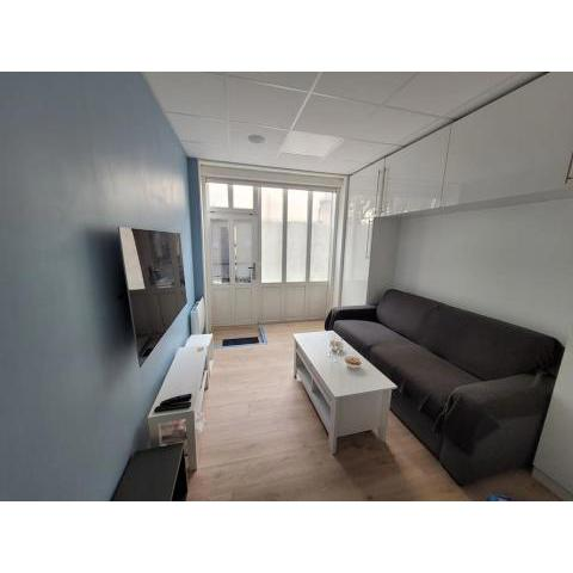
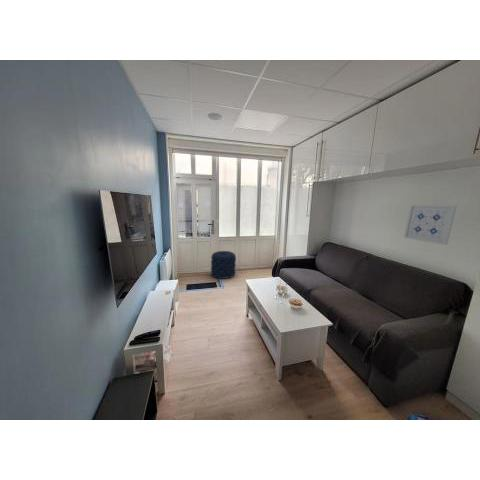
+ pouf [210,250,237,280]
+ wall art [403,204,458,246]
